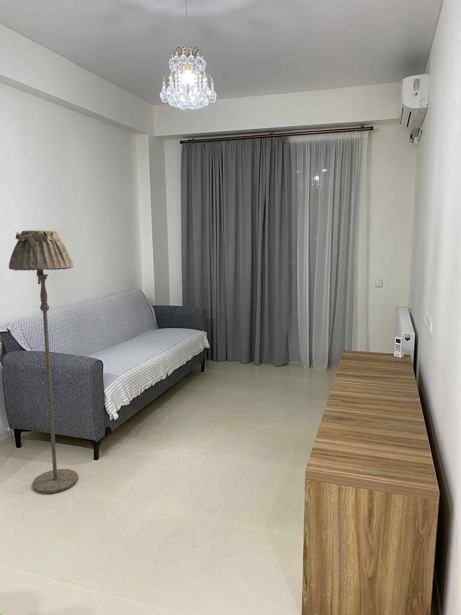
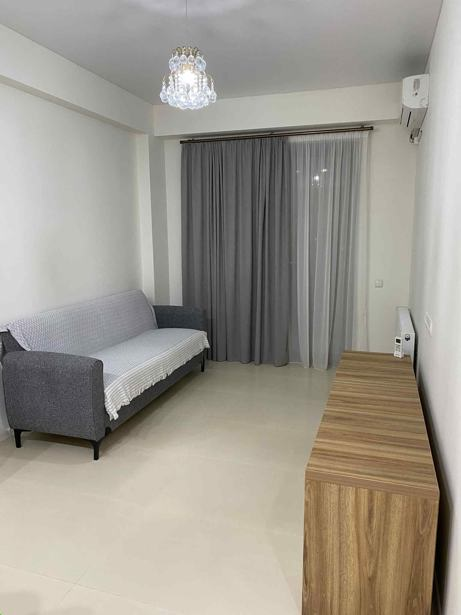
- floor lamp [8,229,79,495]
